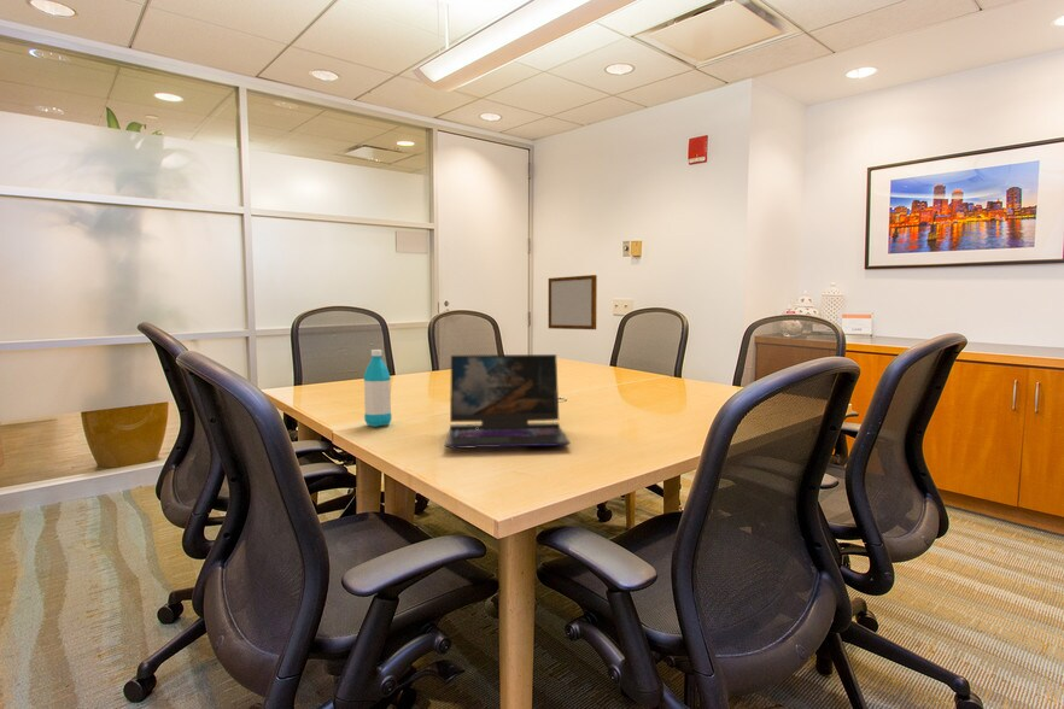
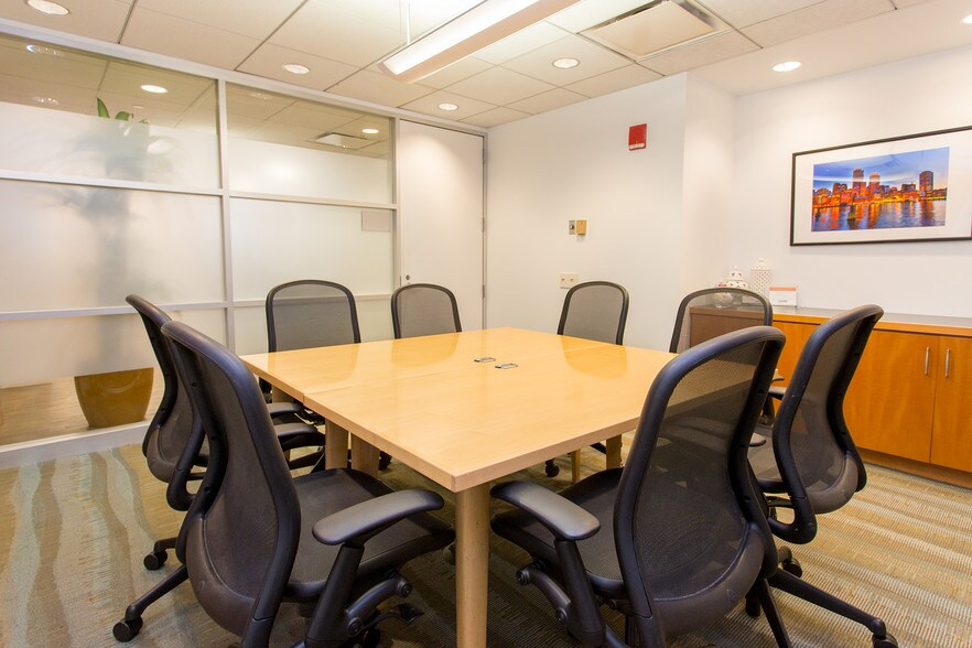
- laptop [444,353,571,450]
- water bottle [362,348,392,428]
- writing board [548,274,598,330]
